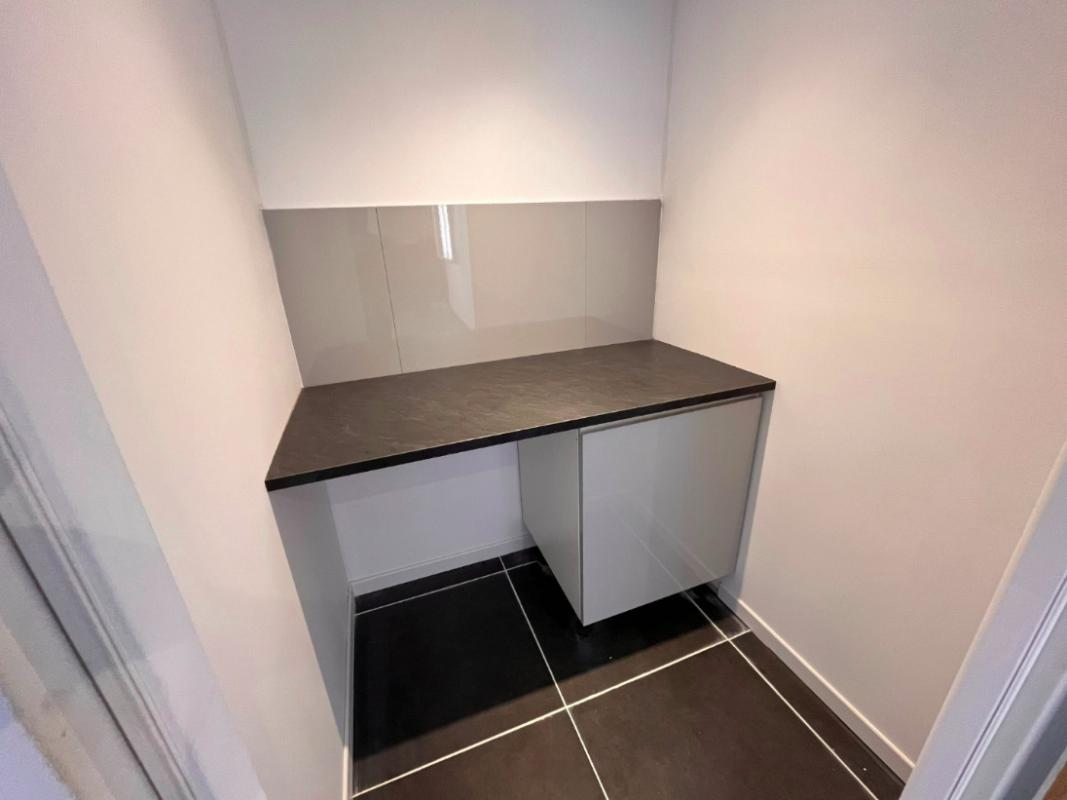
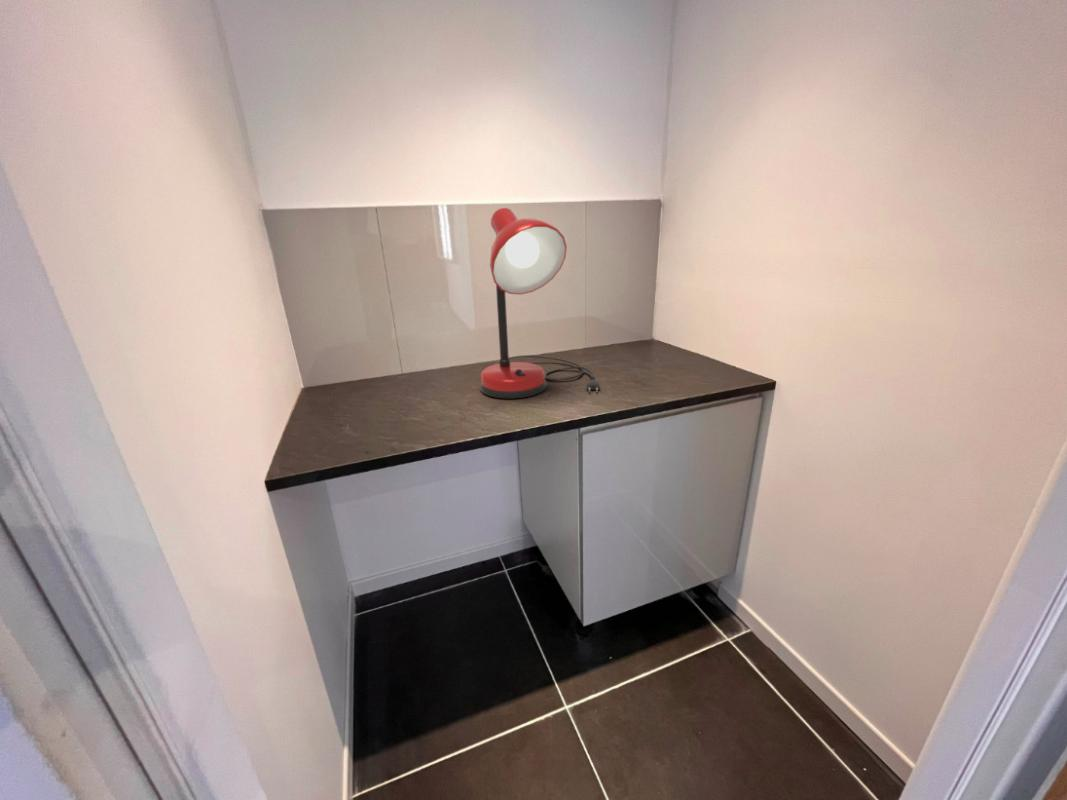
+ desk lamp [479,207,601,400]
